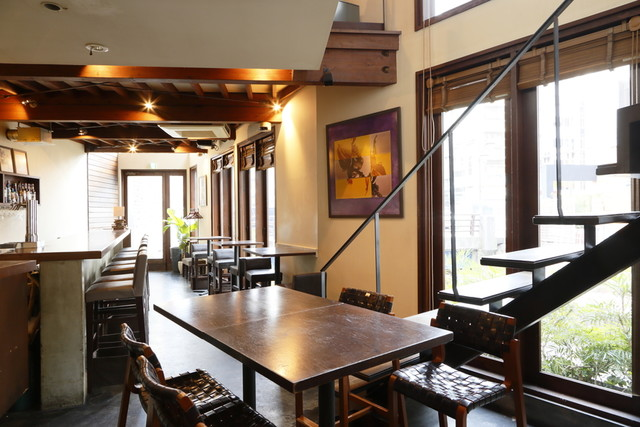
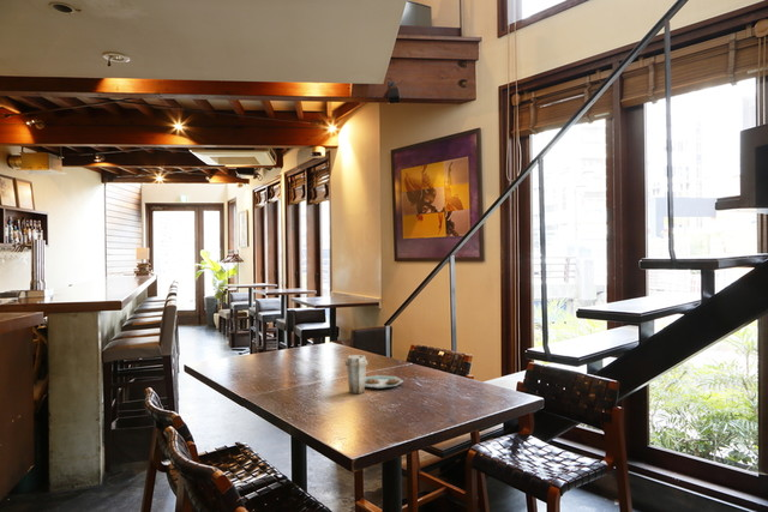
+ plate [343,354,404,394]
